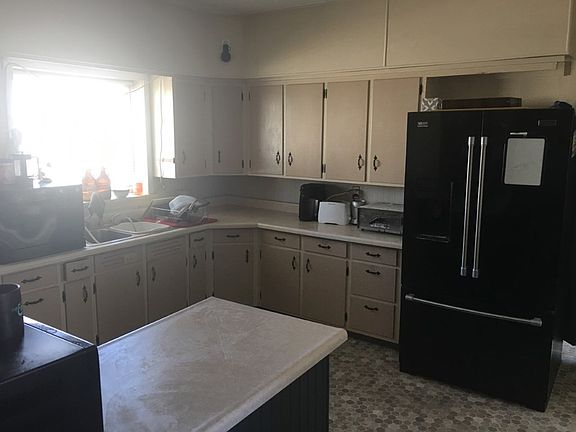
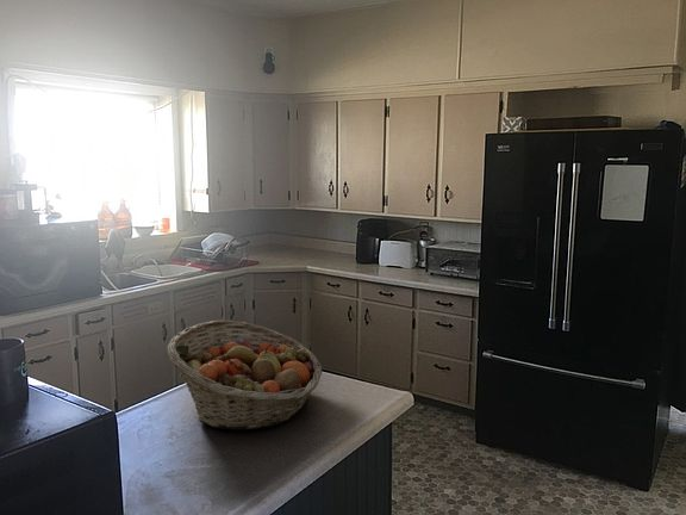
+ fruit basket [167,319,323,432]
